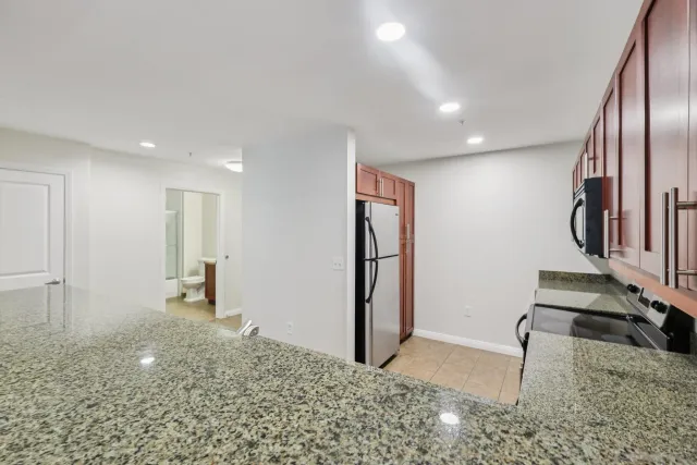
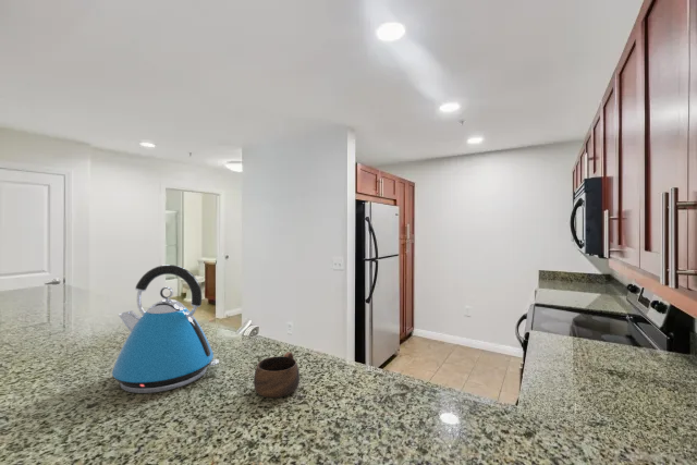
+ cup [253,351,301,399]
+ kettle [111,264,220,394]
